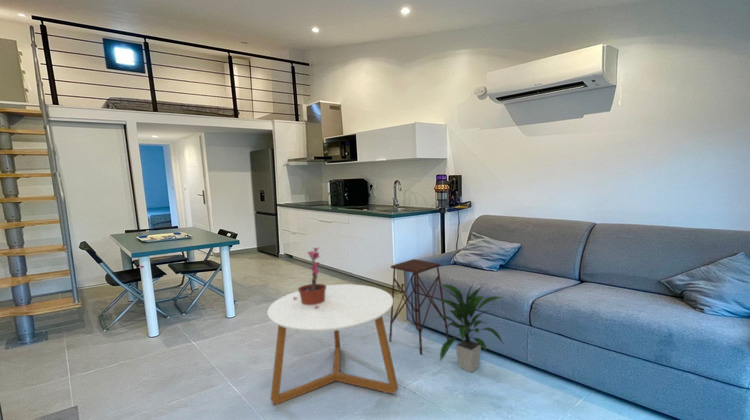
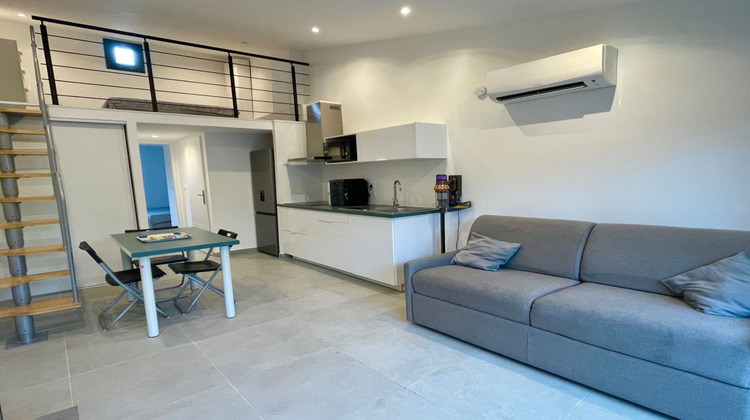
- coffee table [266,283,399,406]
- potted plant [293,246,327,309]
- side table [388,258,450,355]
- indoor plant [435,283,504,373]
